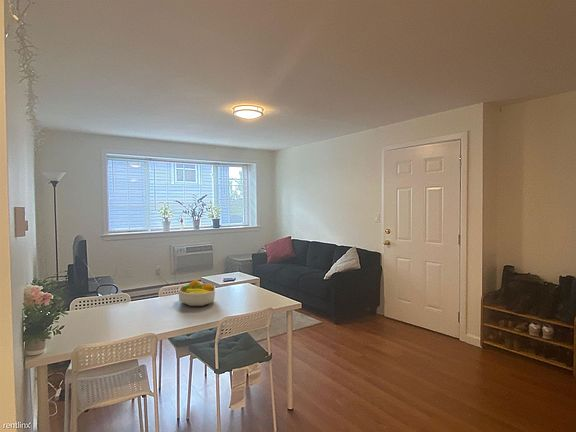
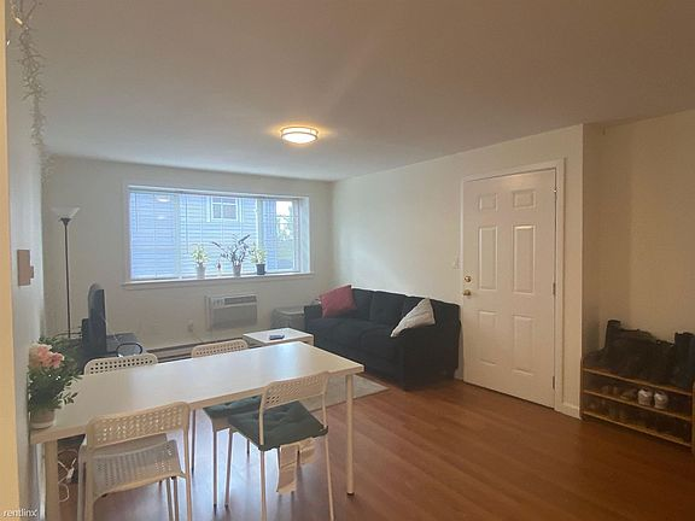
- fruit bowl [177,279,216,307]
